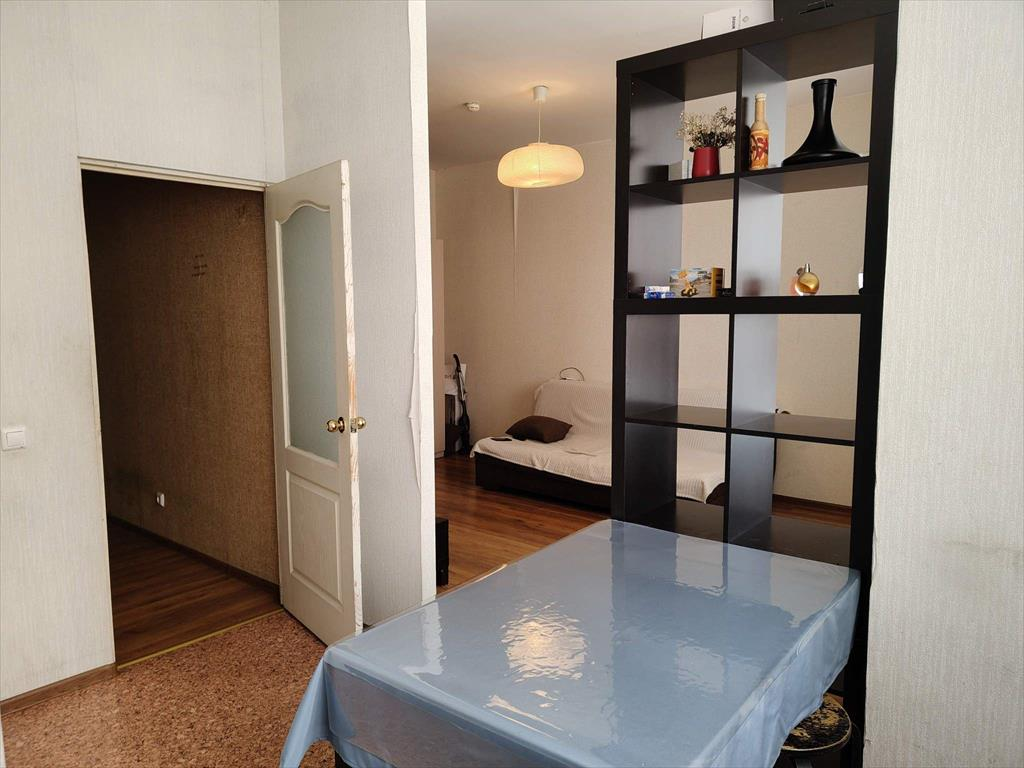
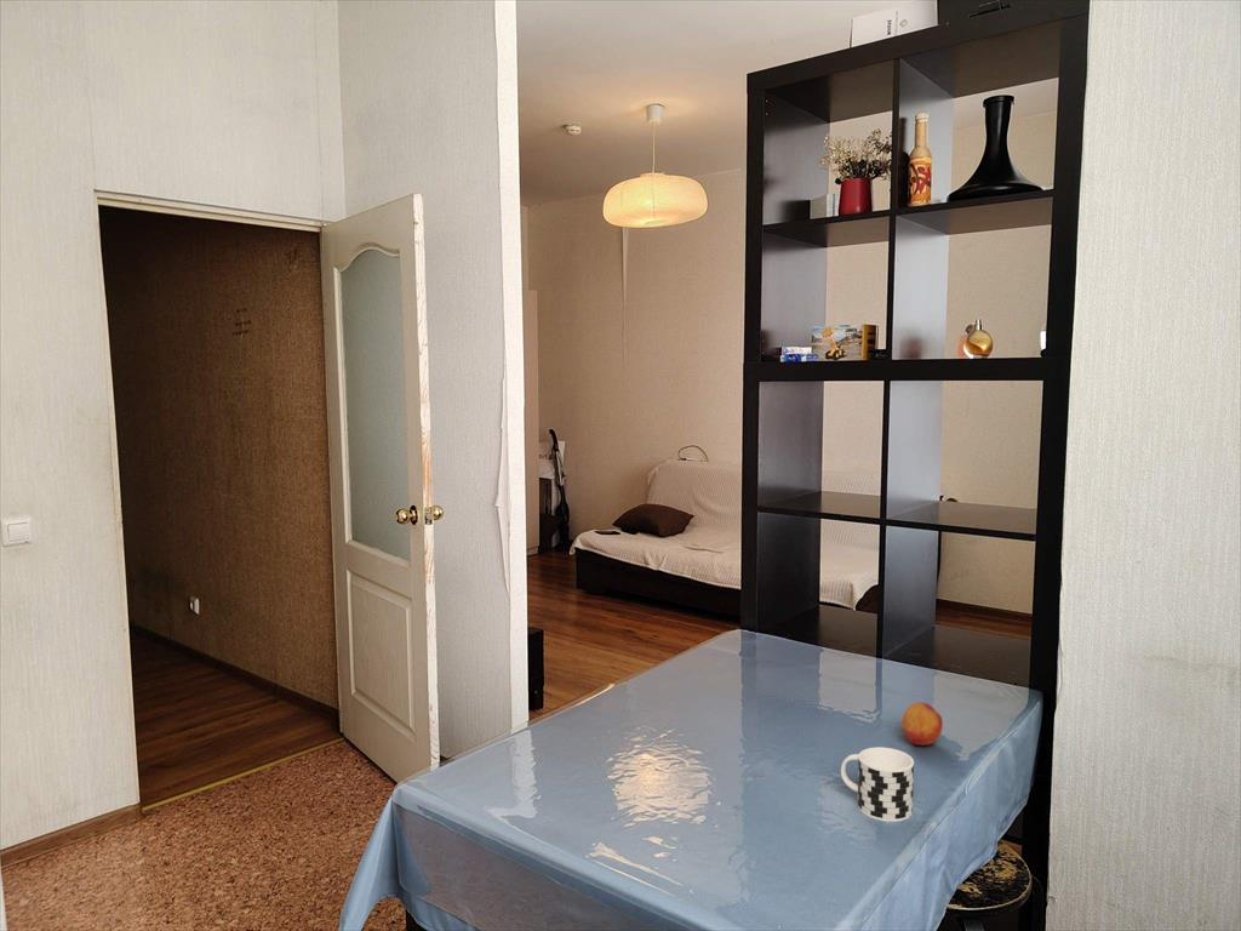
+ fruit [900,701,944,747]
+ cup [840,747,915,823]
